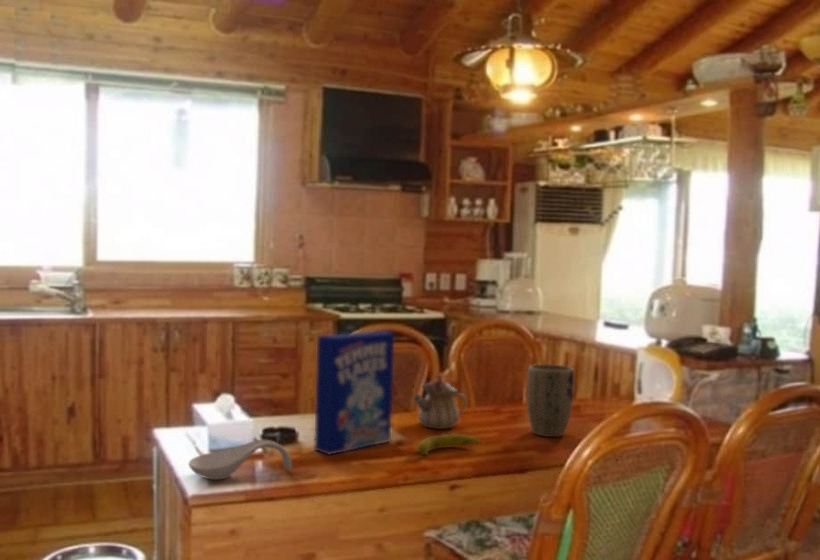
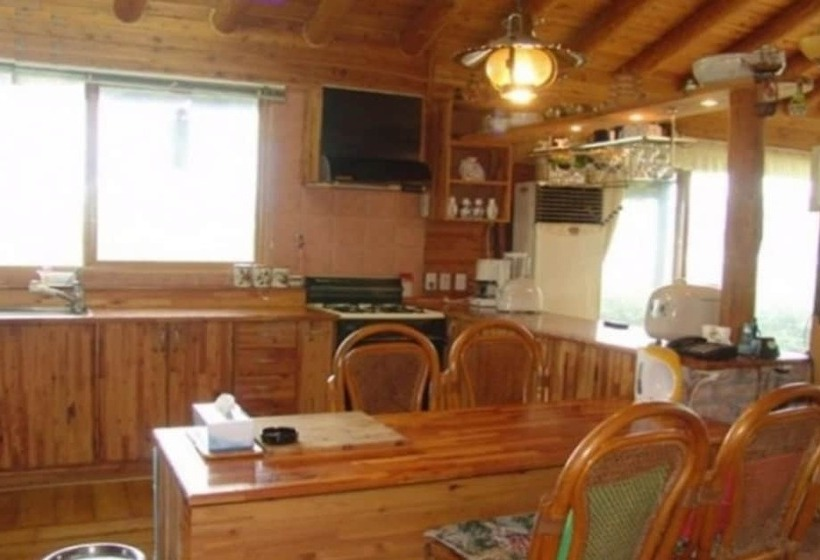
- spoon rest [188,439,293,481]
- cereal box [313,330,395,456]
- teapot [413,374,467,430]
- fruit [416,433,482,458]
- plant pot [526,363,575,438]
